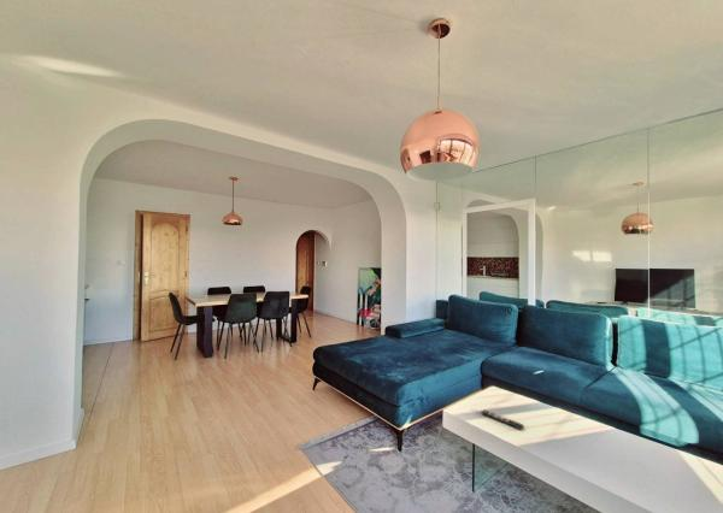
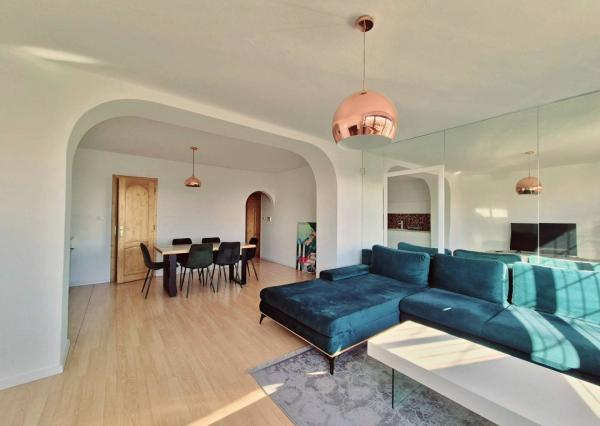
- remote control [480,408,525,431]
